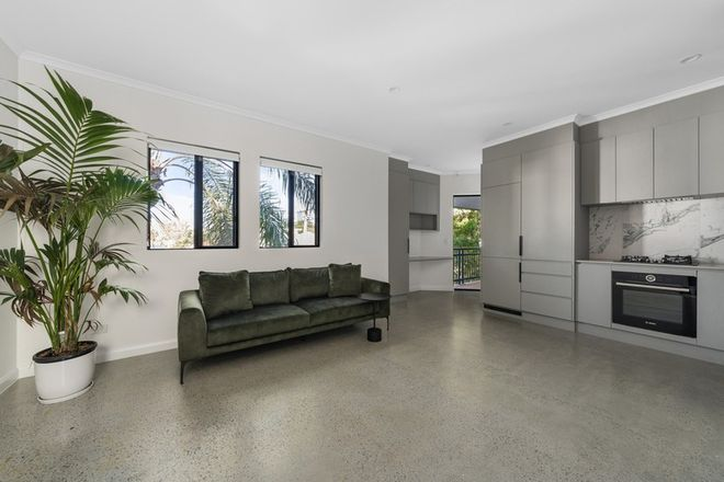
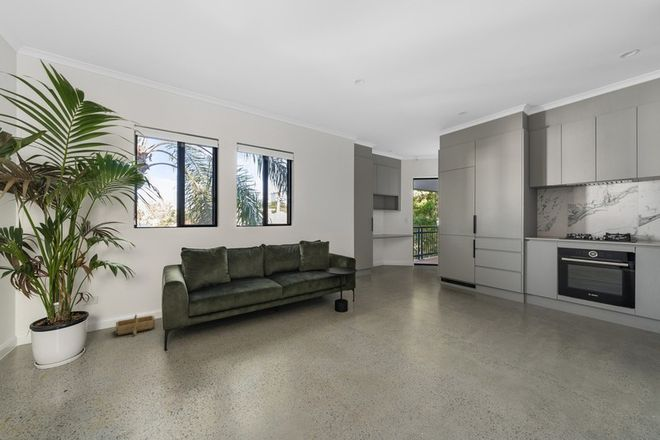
+ wooden boat [115,314,156,336]
